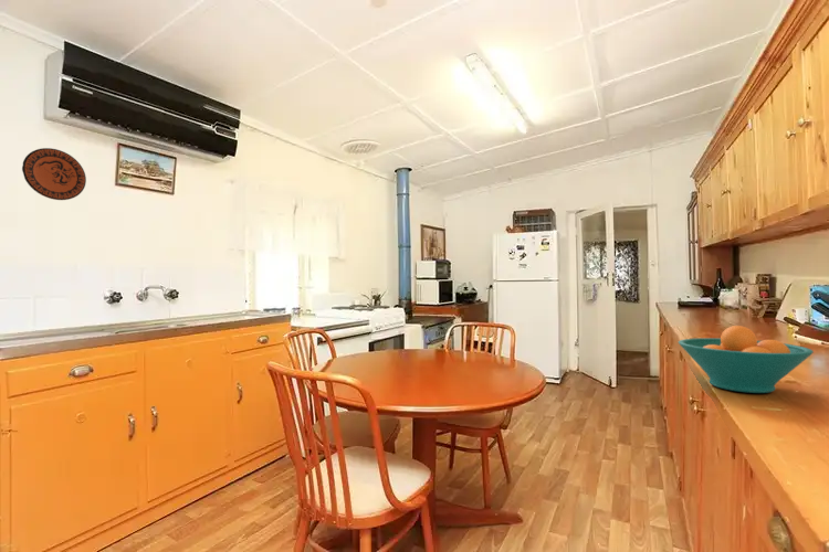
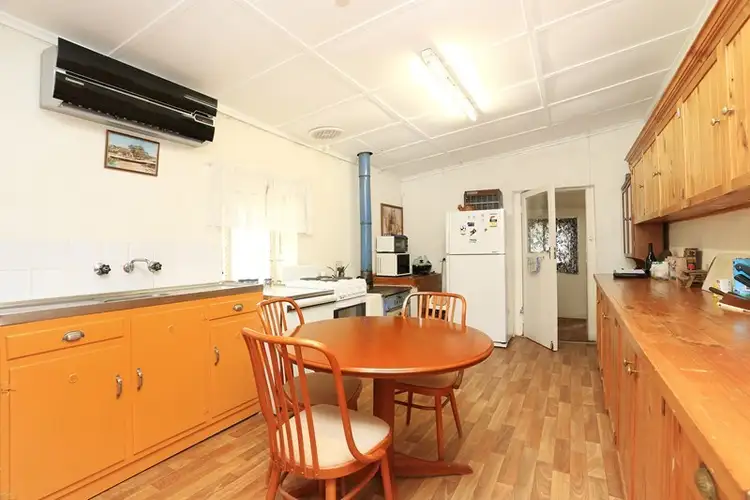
- fruit bowl [678,325,815,394]
- decorative plate [21,147,87,201]
